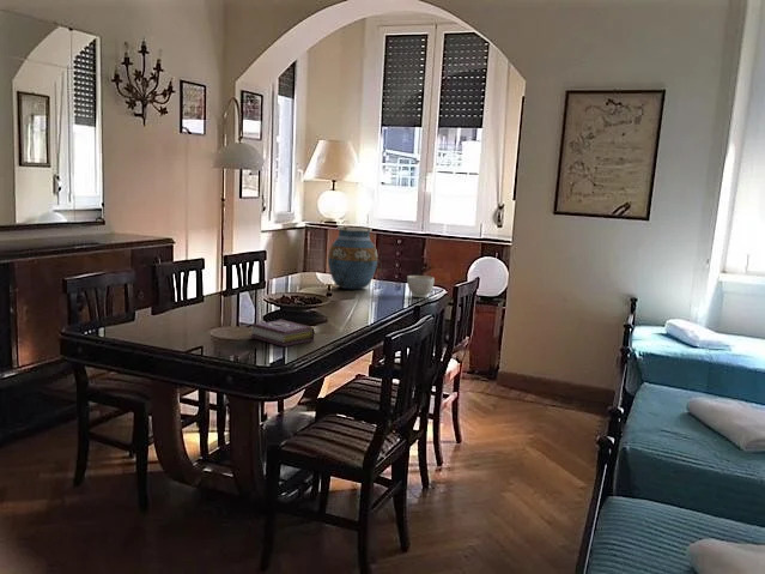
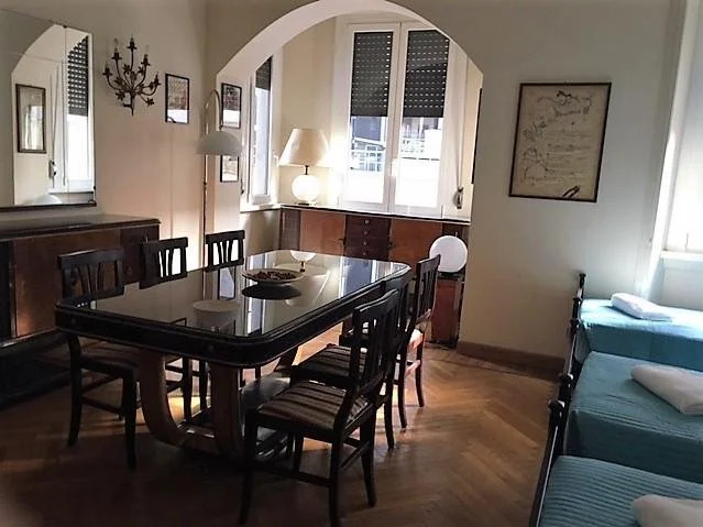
- bowl [406,274,436,298]
- vase [327,224,378,290]
- book [249,319,316,348]
